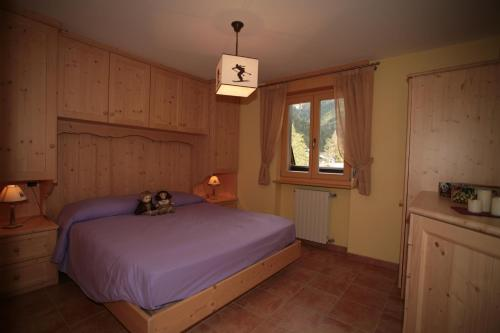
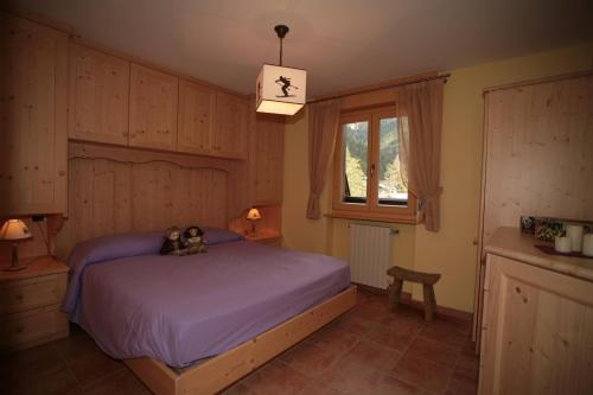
+ stool [385,265,442,323]
